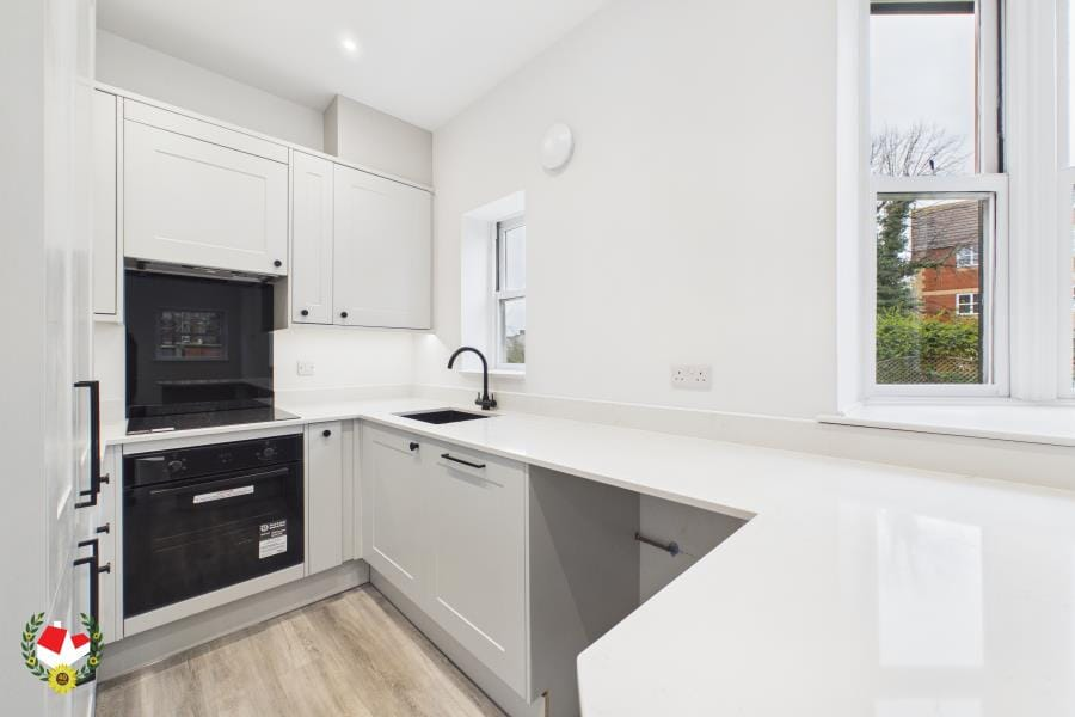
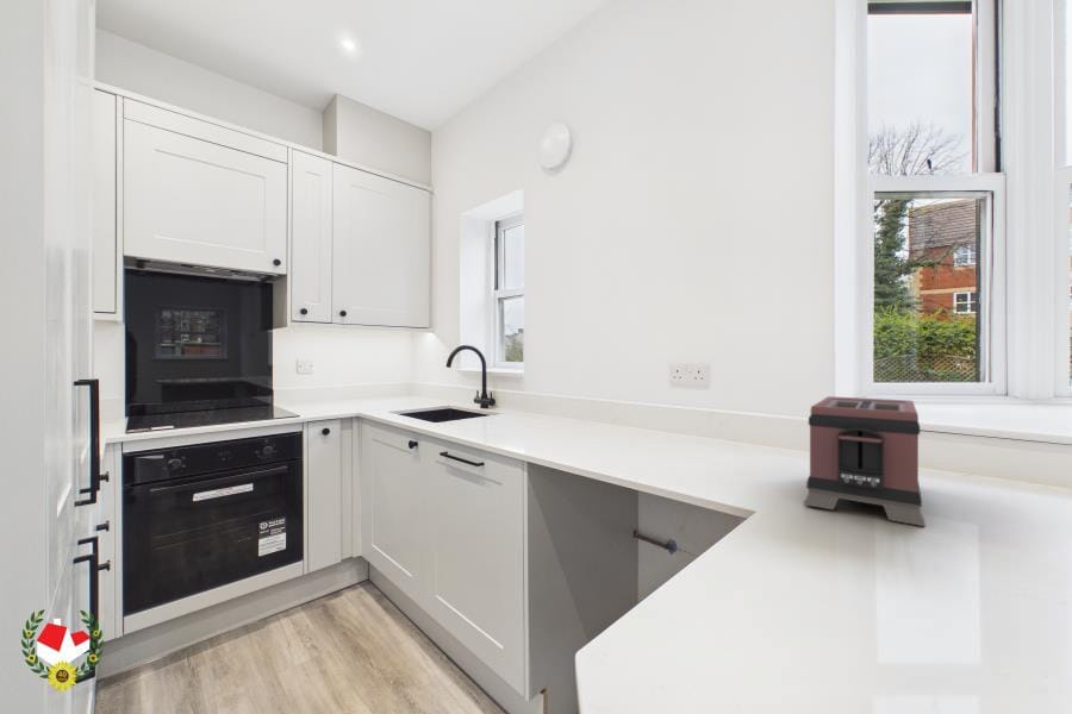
+ toaster [803,395,927,527]
